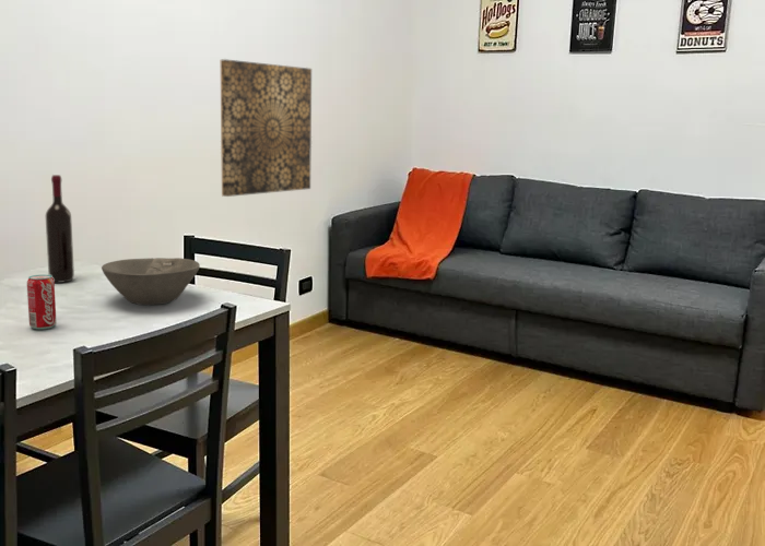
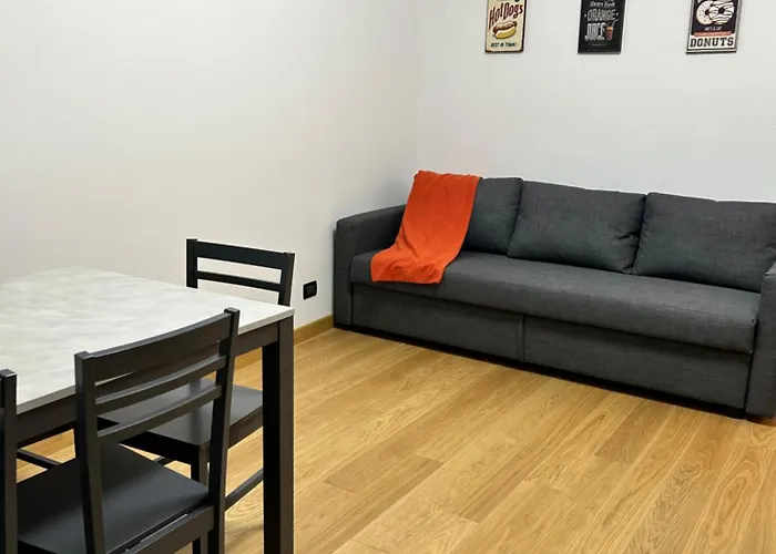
- beverage can [26,274,57,330]
- bowl [101,257,201,306]
- wine bottle [45,174,75,284]
- wall art [220,58,313,198]
